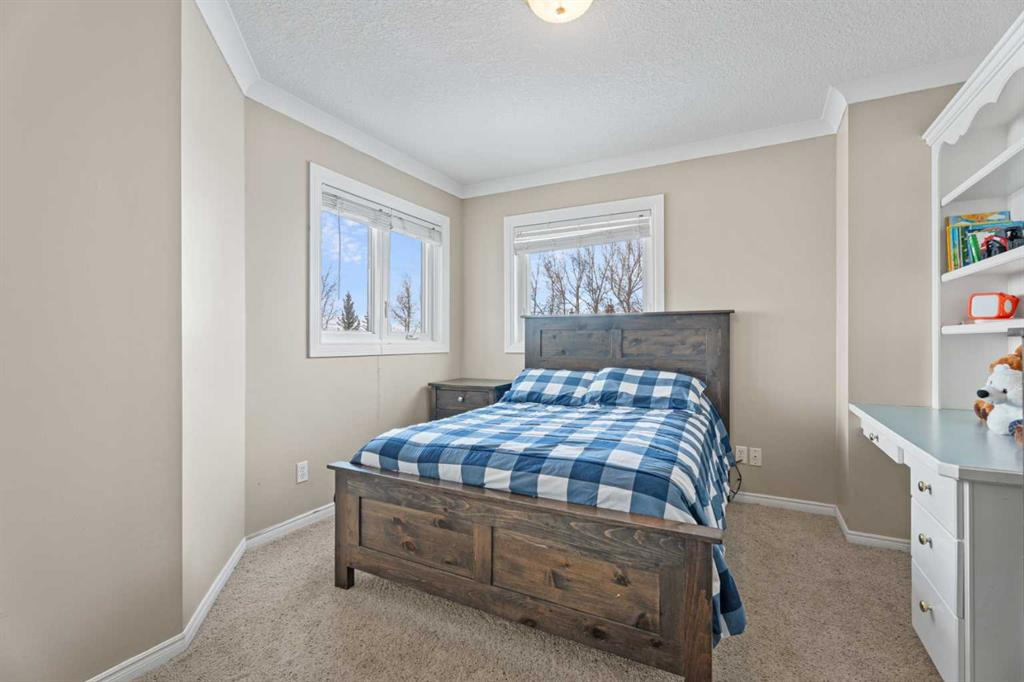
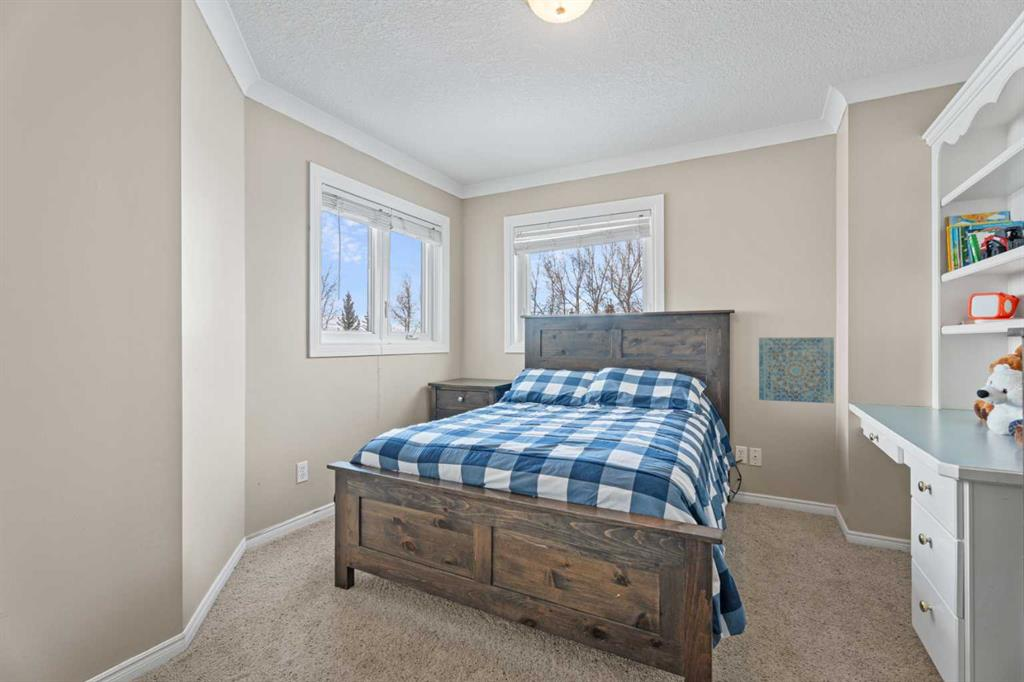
+ wall art [758,336,835,404]
